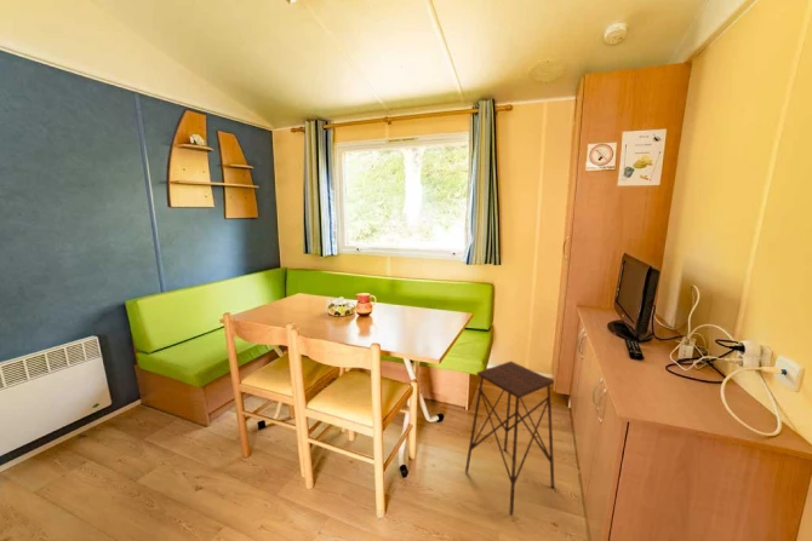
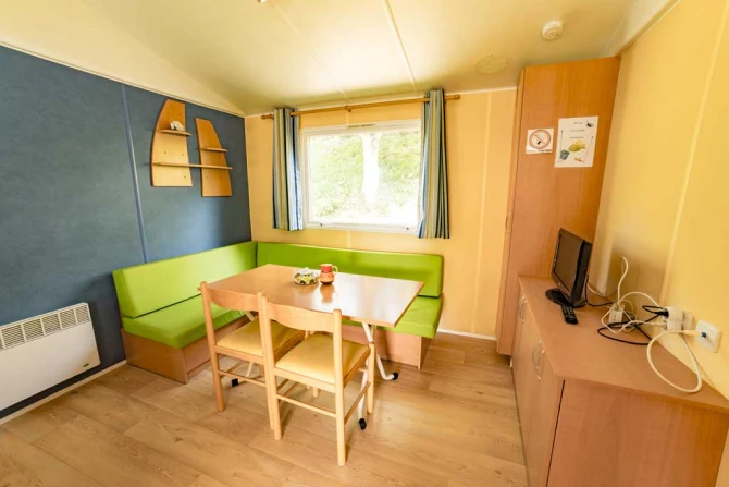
- side table [464,359,556,517]
